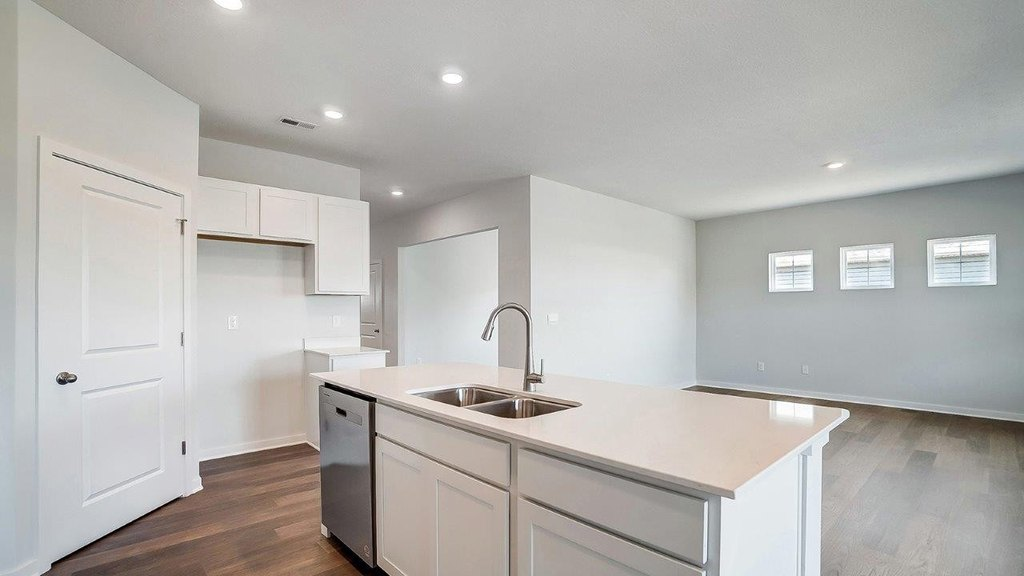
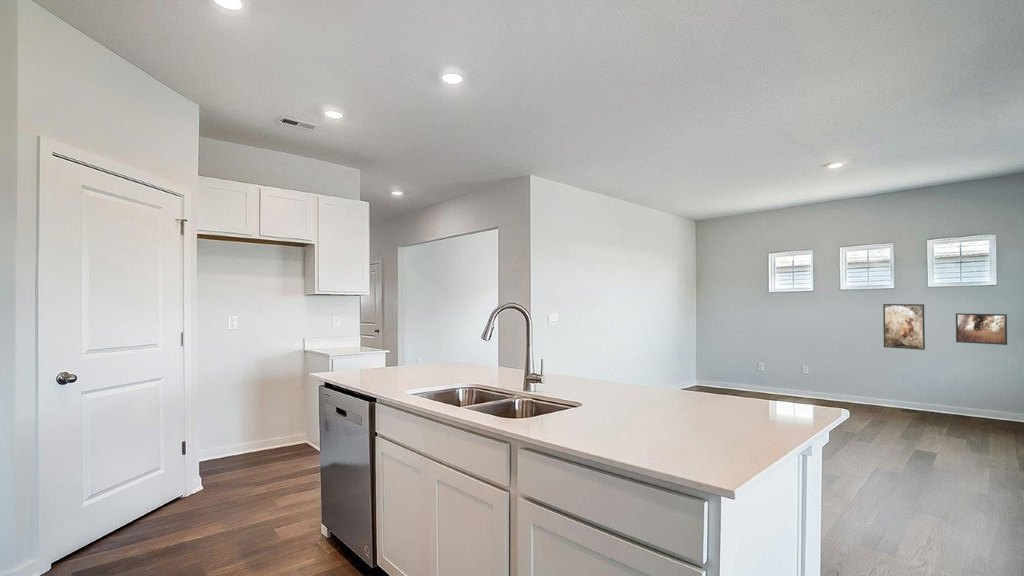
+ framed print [882,303,926,351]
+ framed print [955,312,1008,346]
